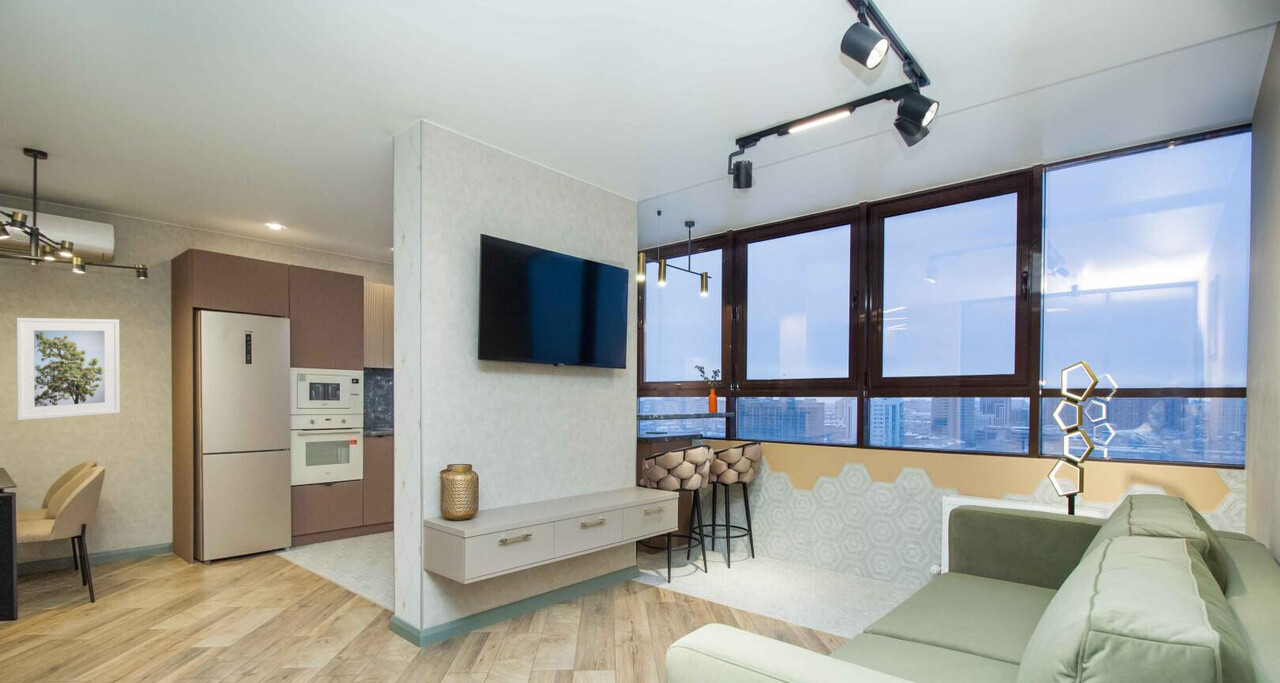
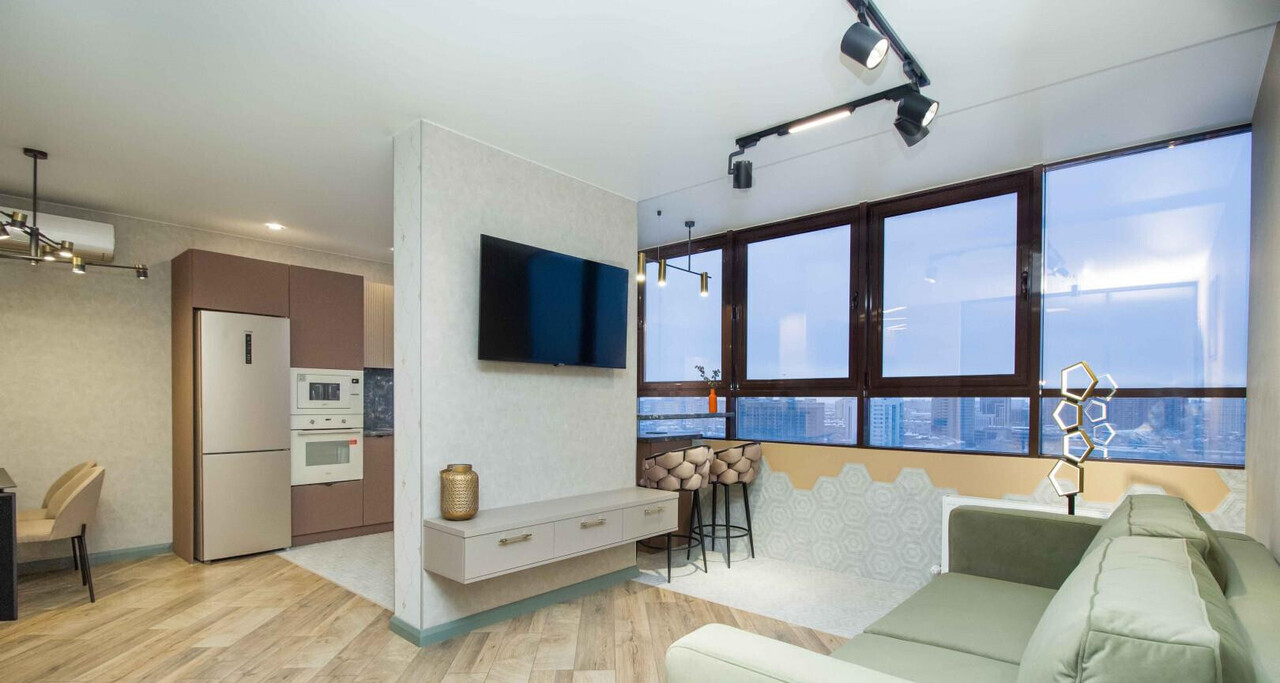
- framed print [16,317,121,421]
